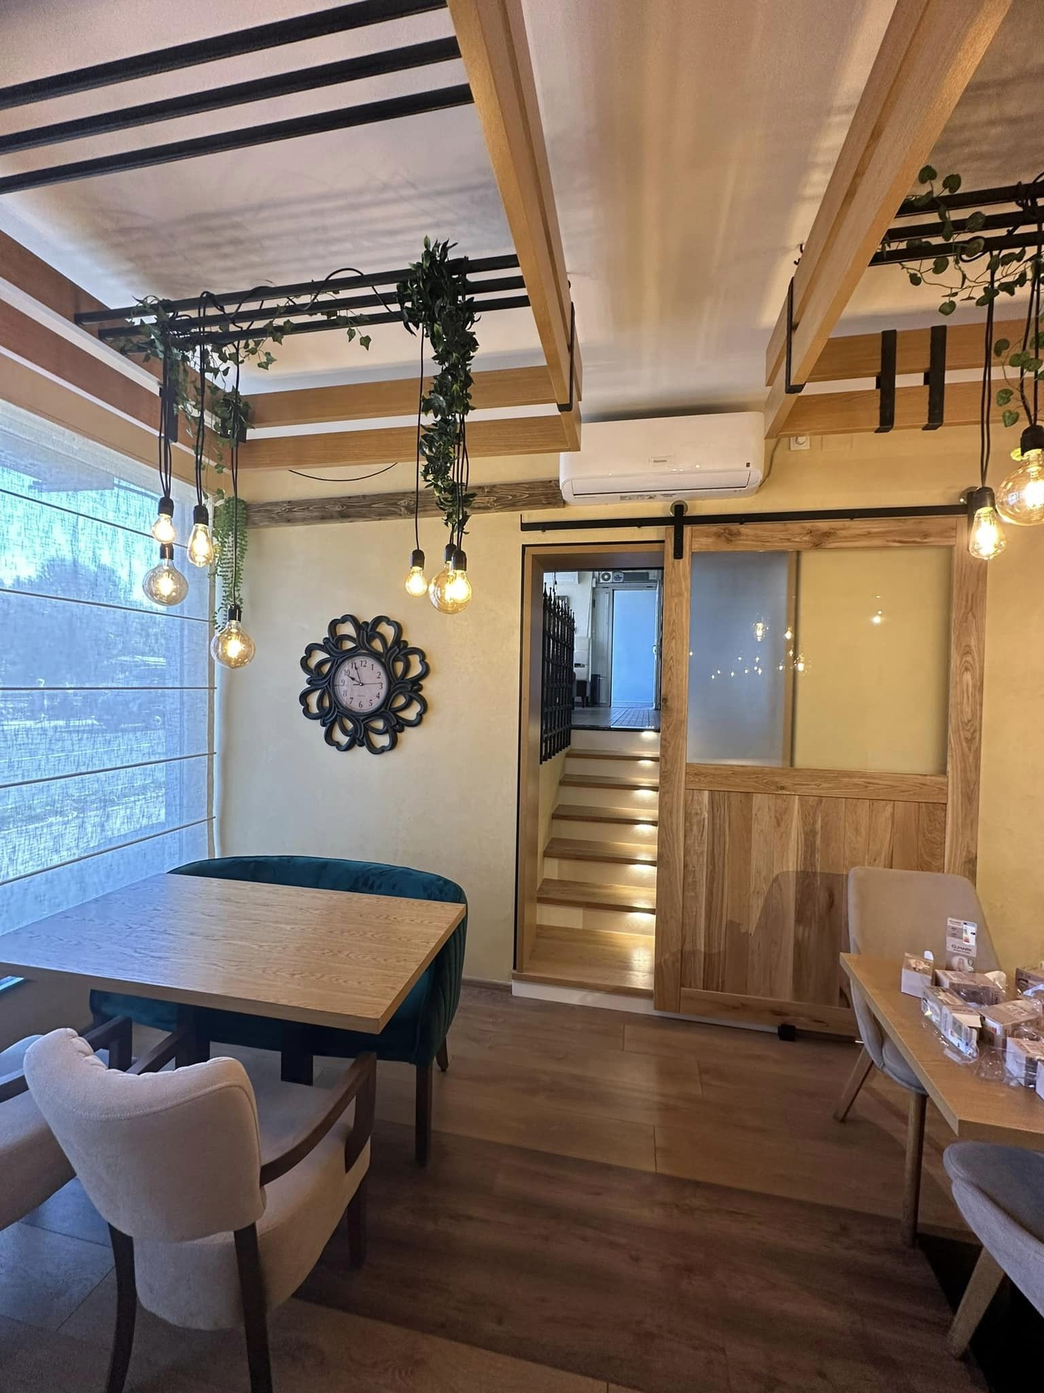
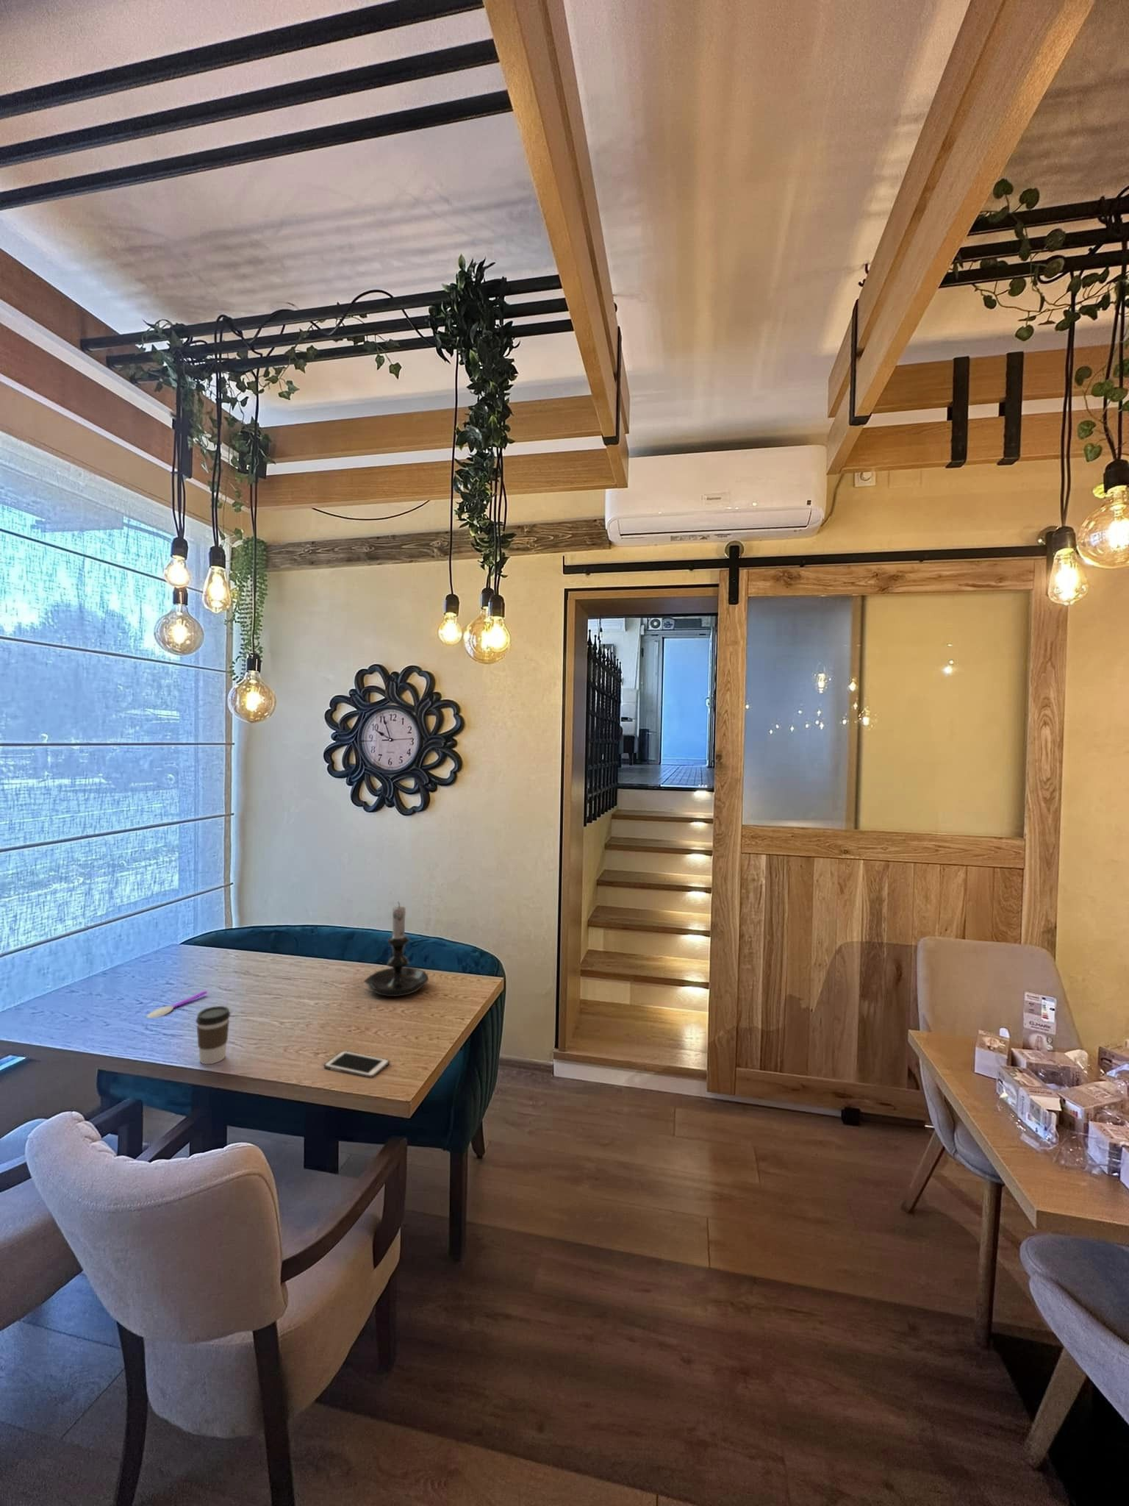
+ candle holder [363,901,429,997]
+ spoon [146,990,208,1019]
+ coffee cup [194,1006,231,1066]
+ cell phone [324,1051,390,1079]
